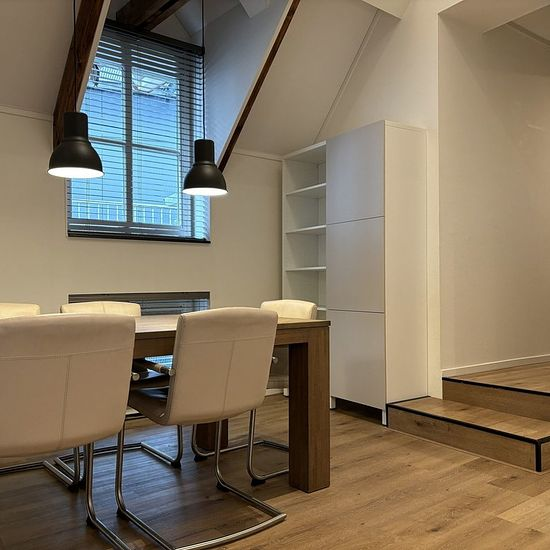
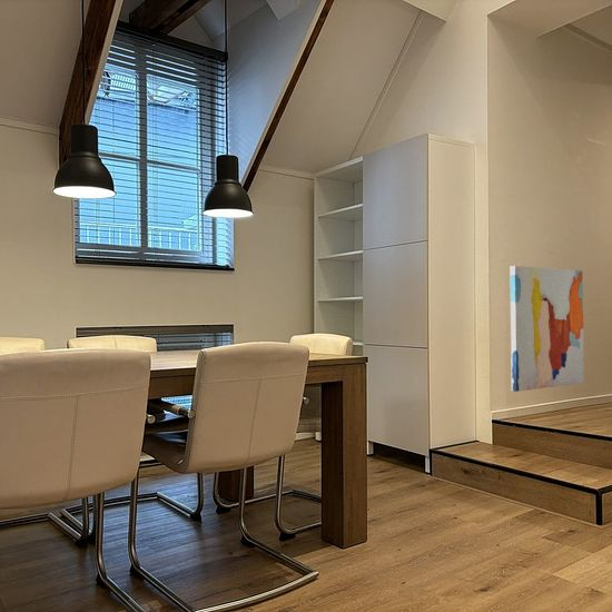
+ wall art [510,265,585,393]
